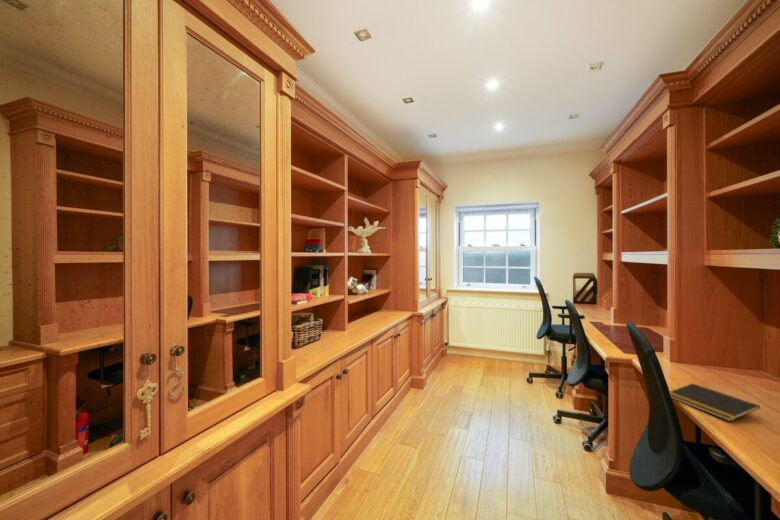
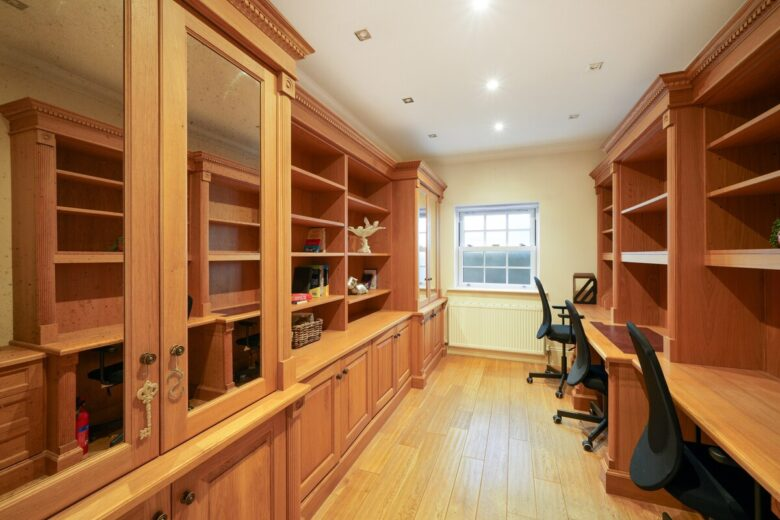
- notepad [669,382,761,422]
